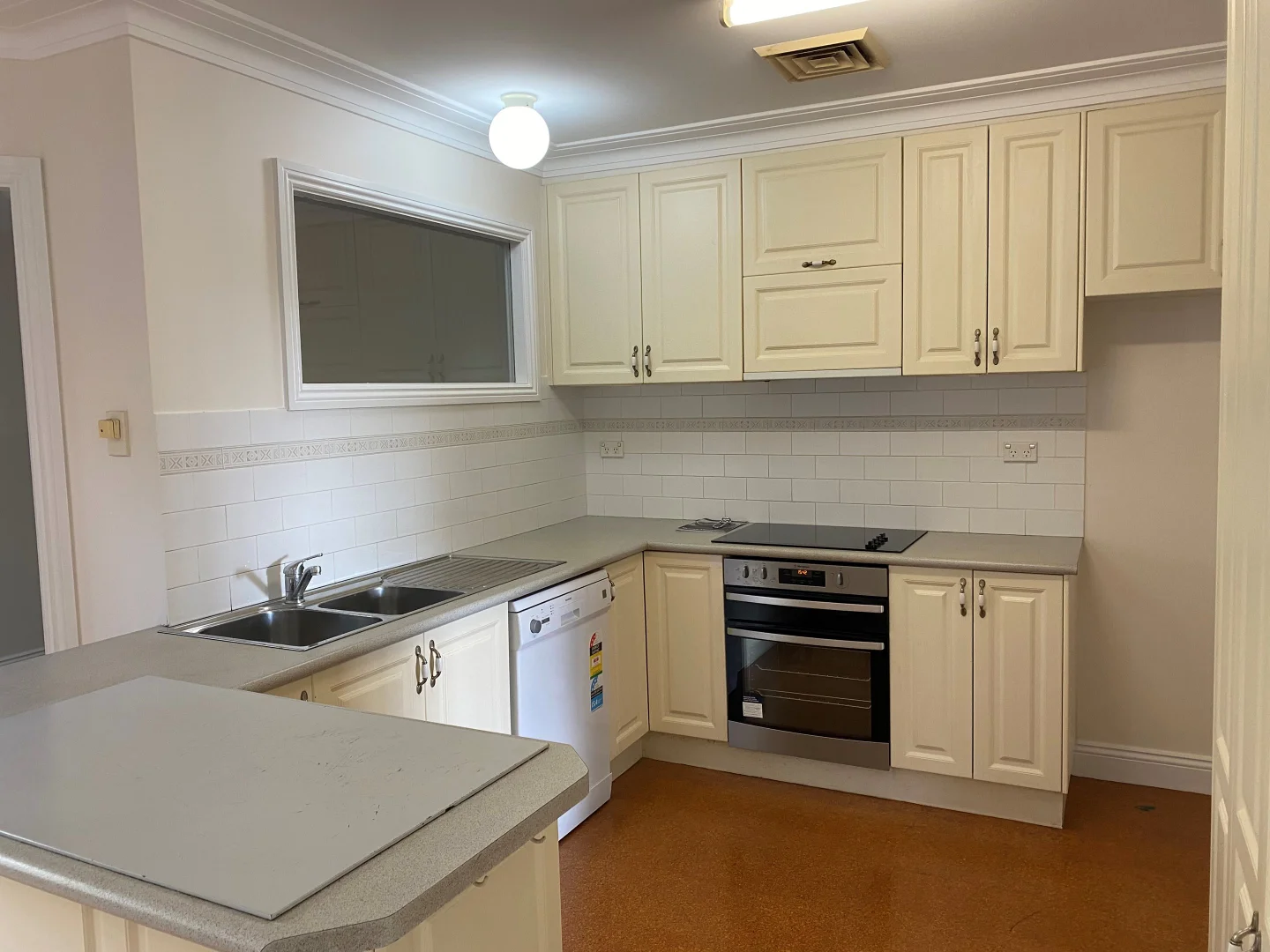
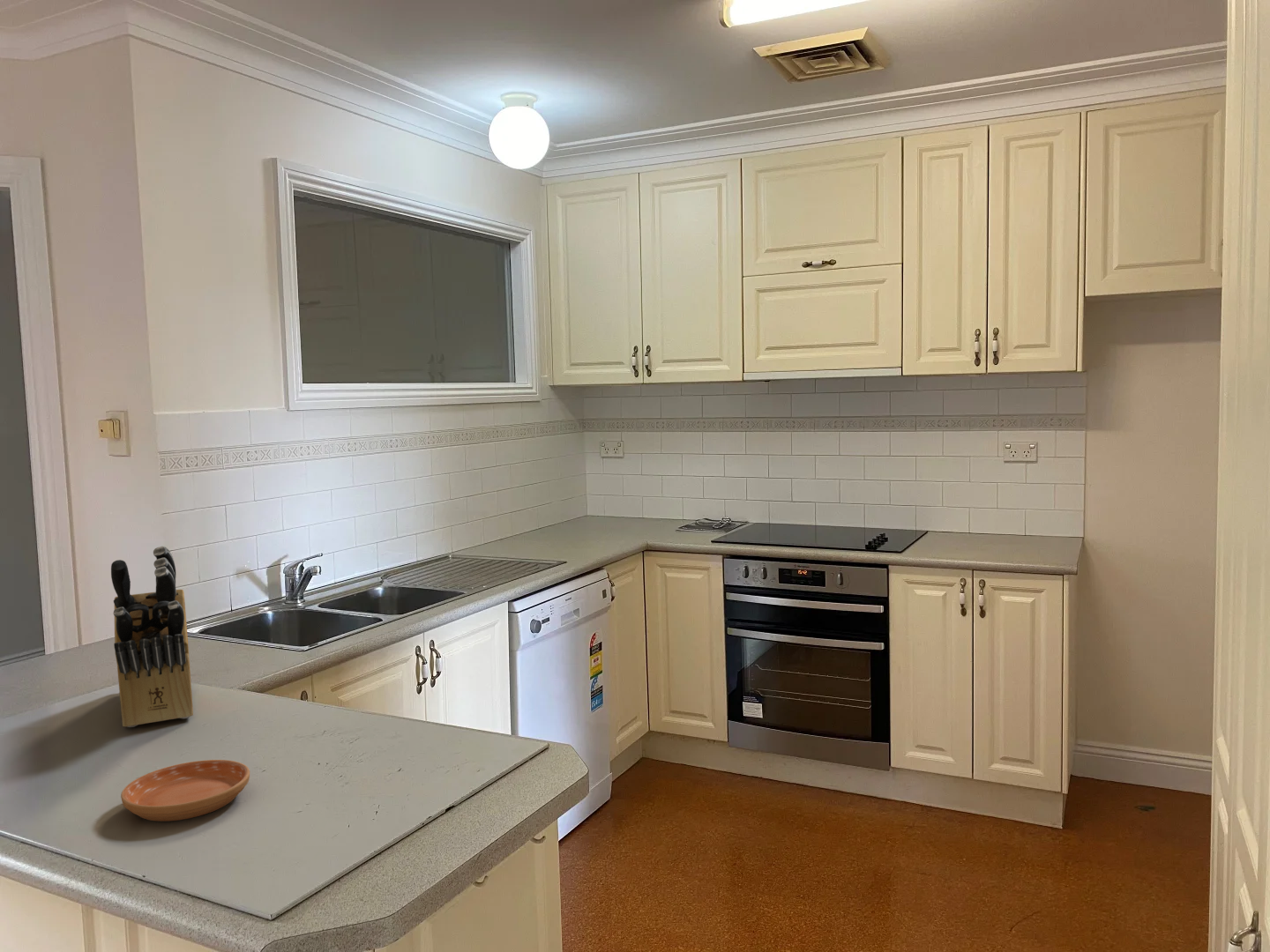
+ knife block [110,546,194,728]
+ saucer [120,759,250,822]
